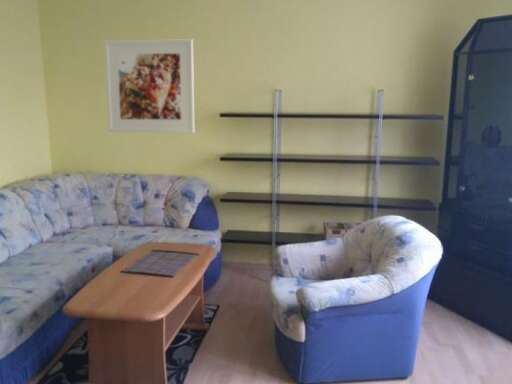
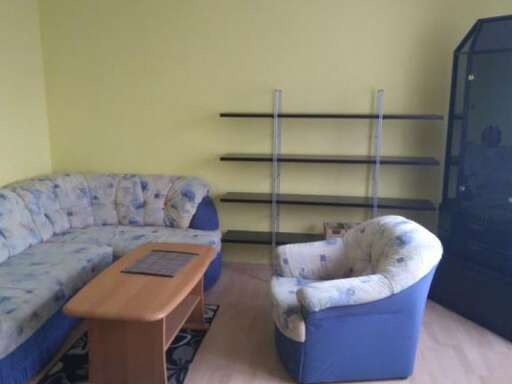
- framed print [104,38,195,134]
